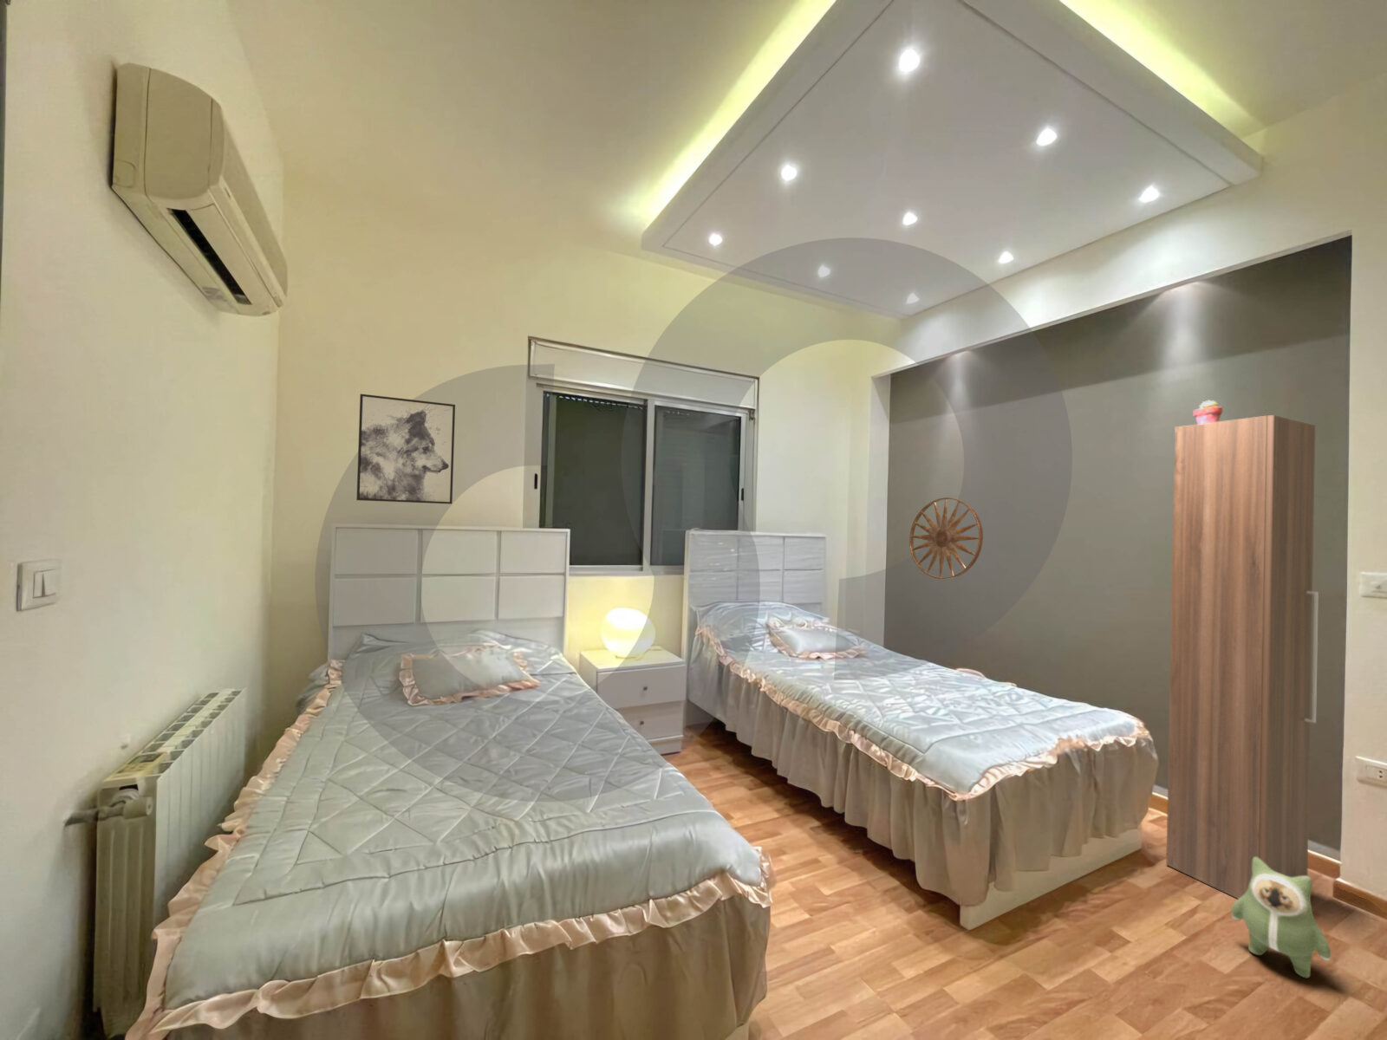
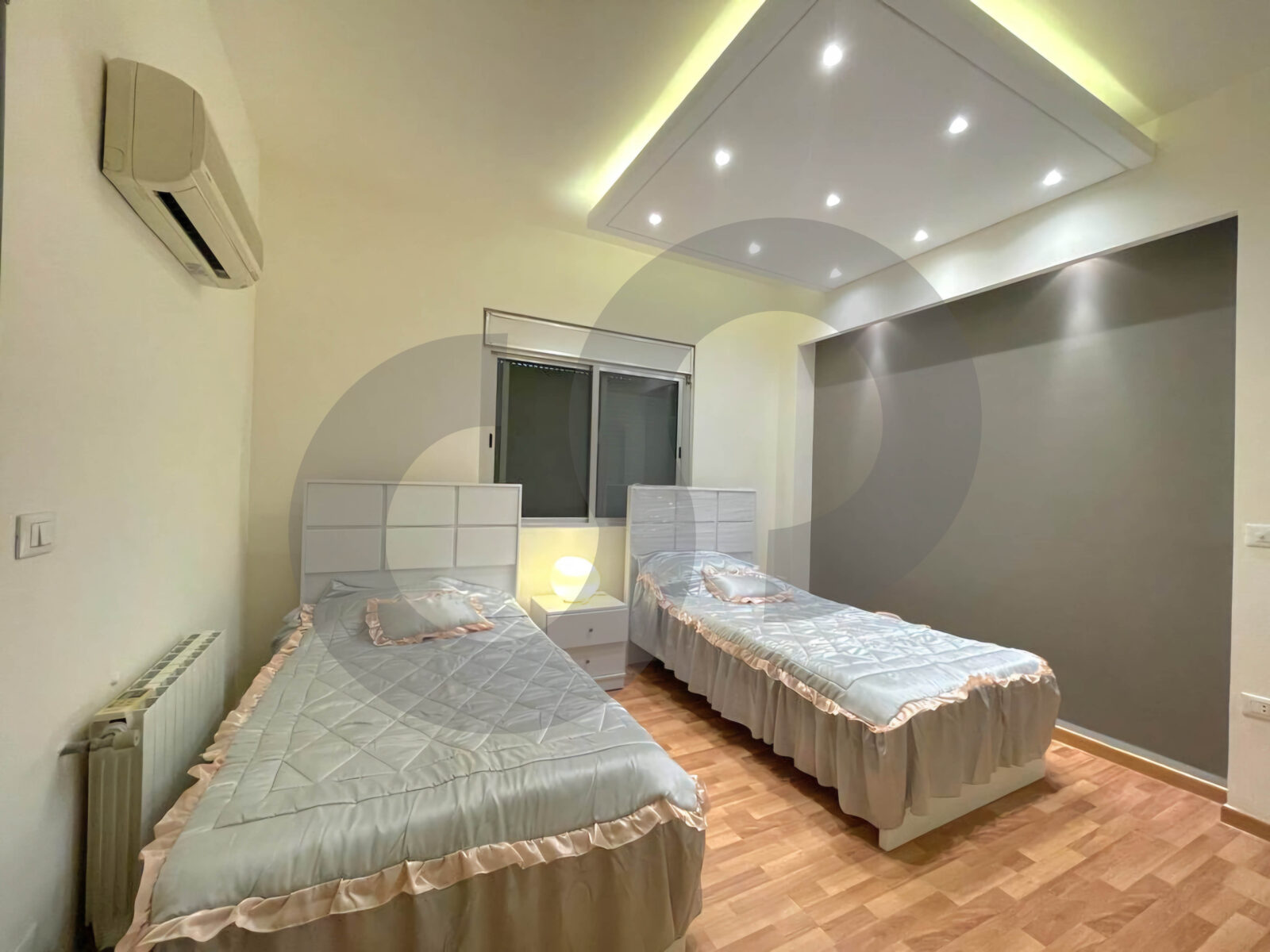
- plush toy [1230,858,1331,979]
- potted succulent [1192,400,1223,425]
- cabinet [1165,414,1319,899]
- wall art [355,393,457,506]
- wall art [909,497,984,580]
